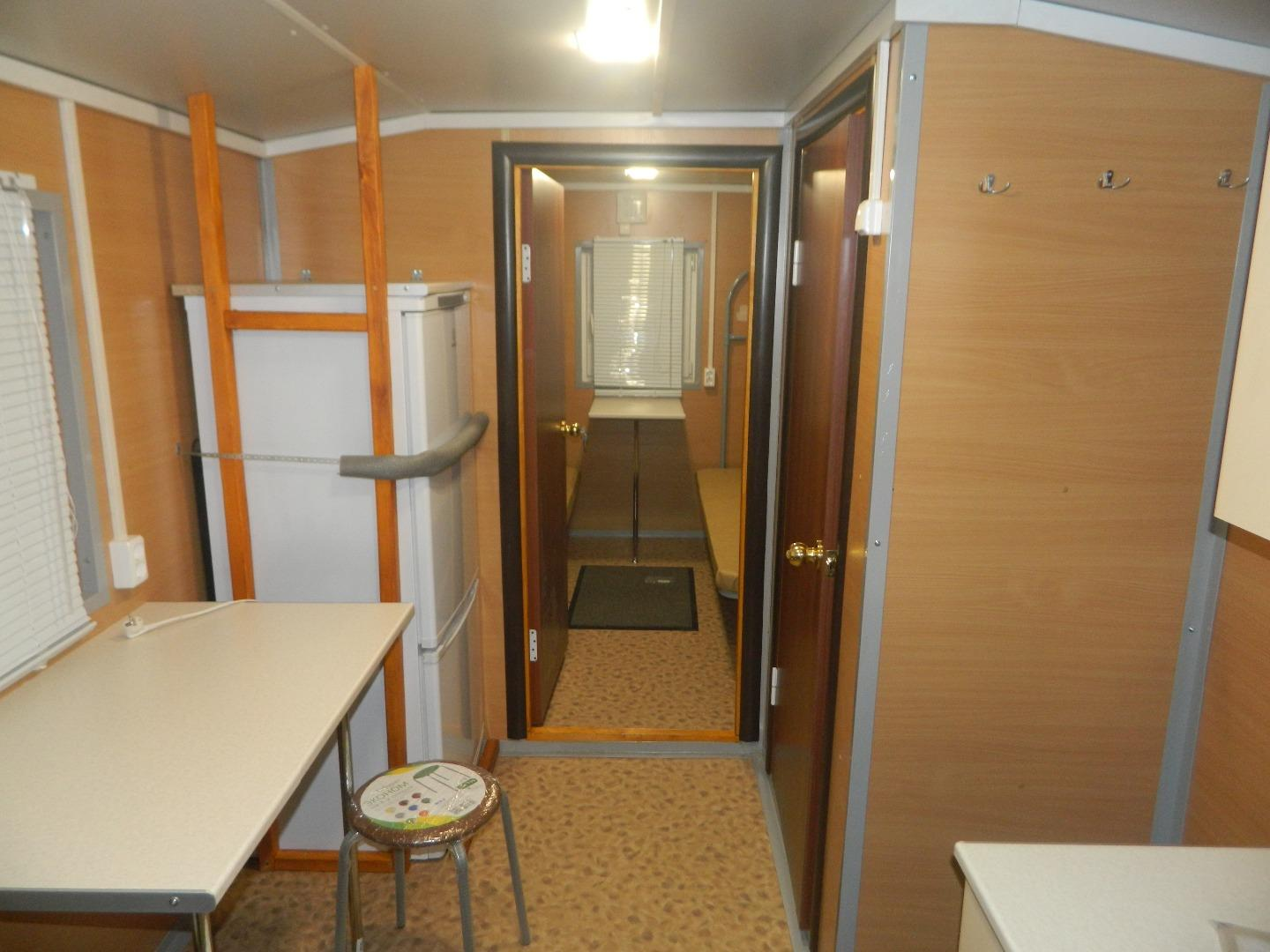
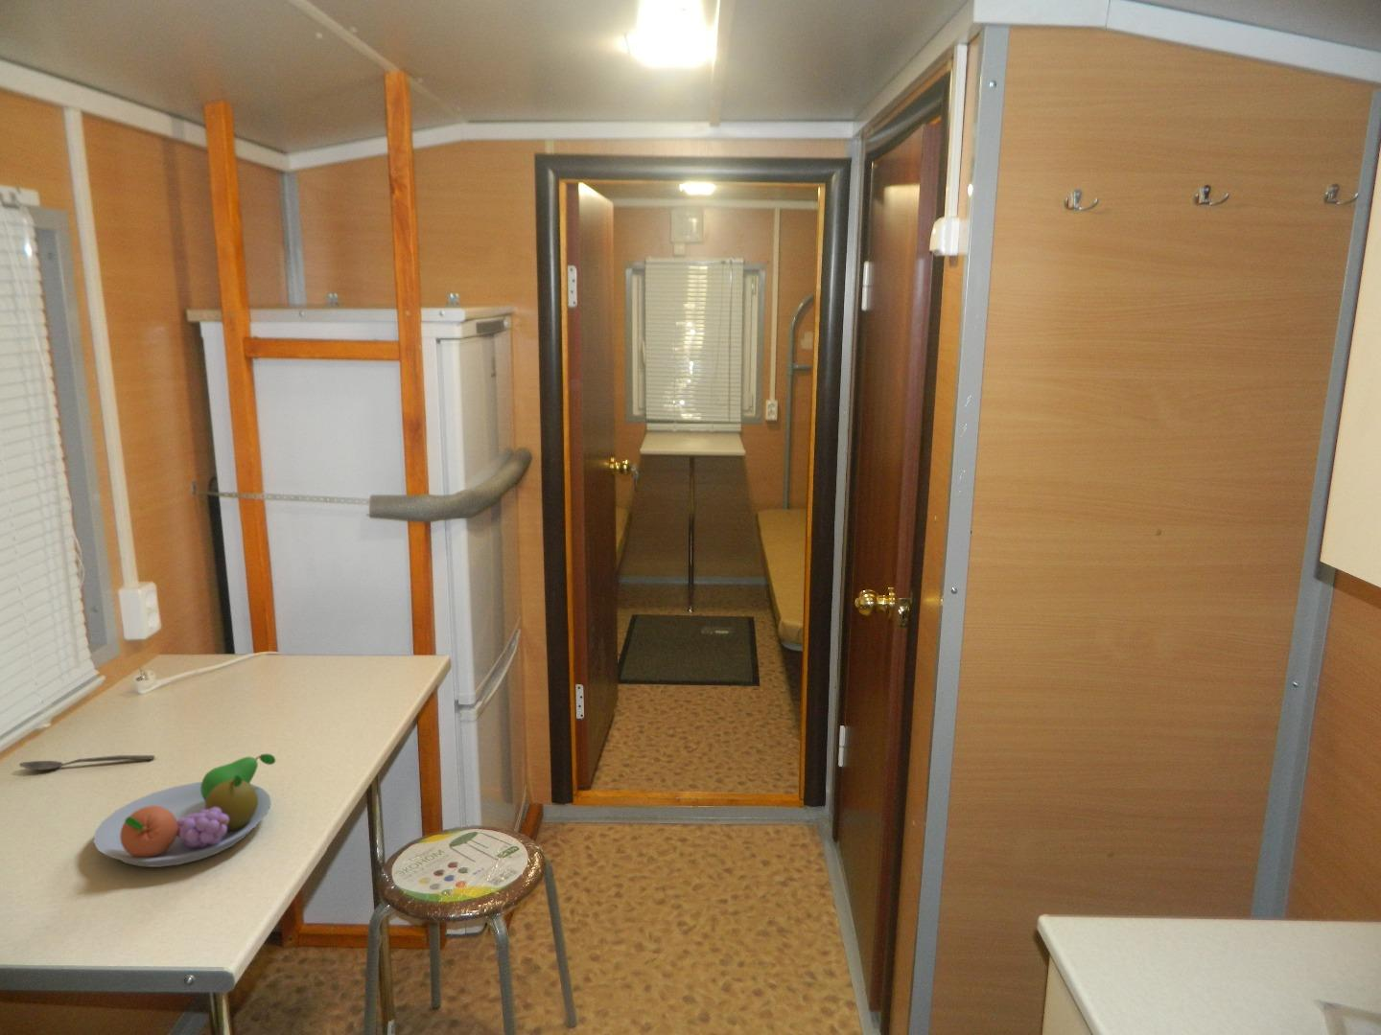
+ spoon [18,755,155,772]
+ fruit bowl [92,753,276,869]
